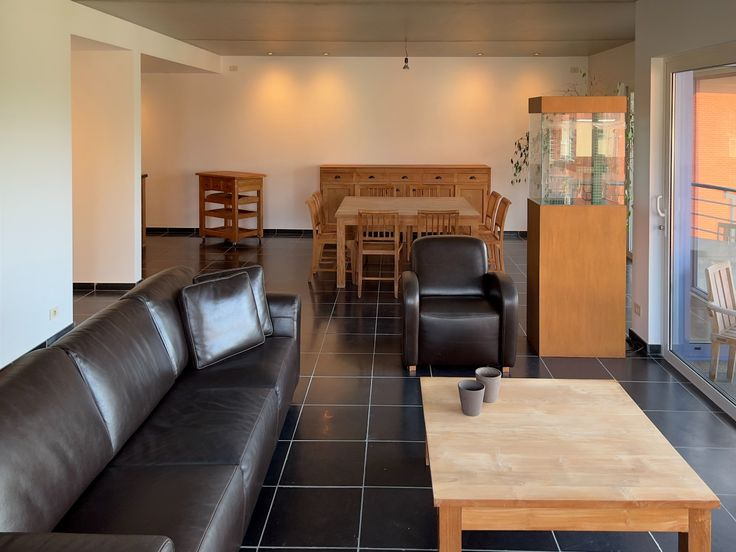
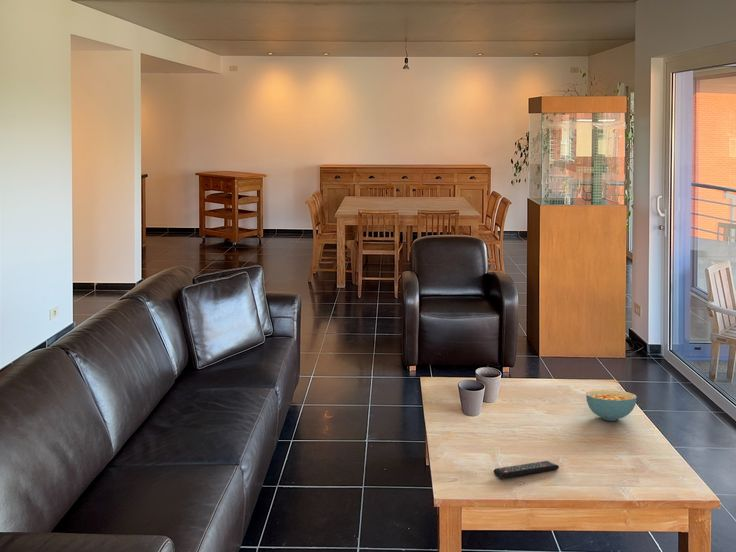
+ cereal bowl [585,389,638,422]
+ remote control [493,460,560,479]
